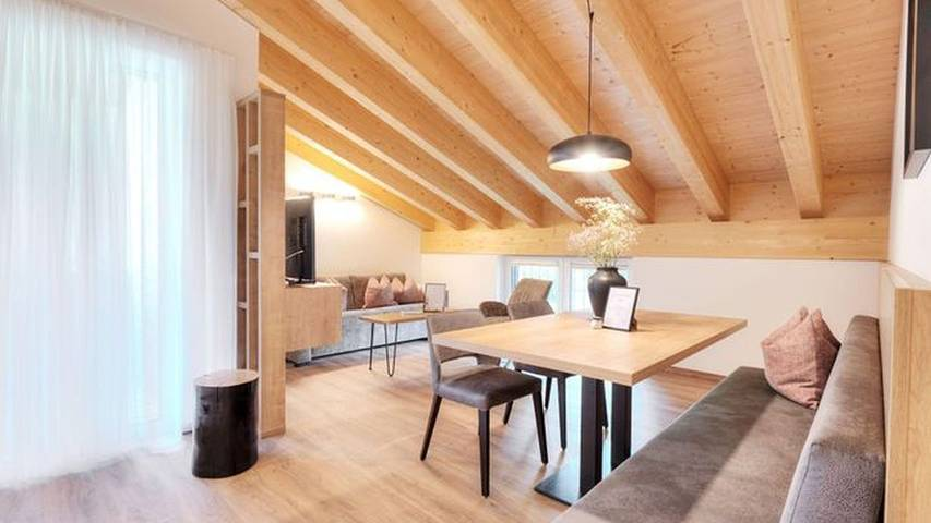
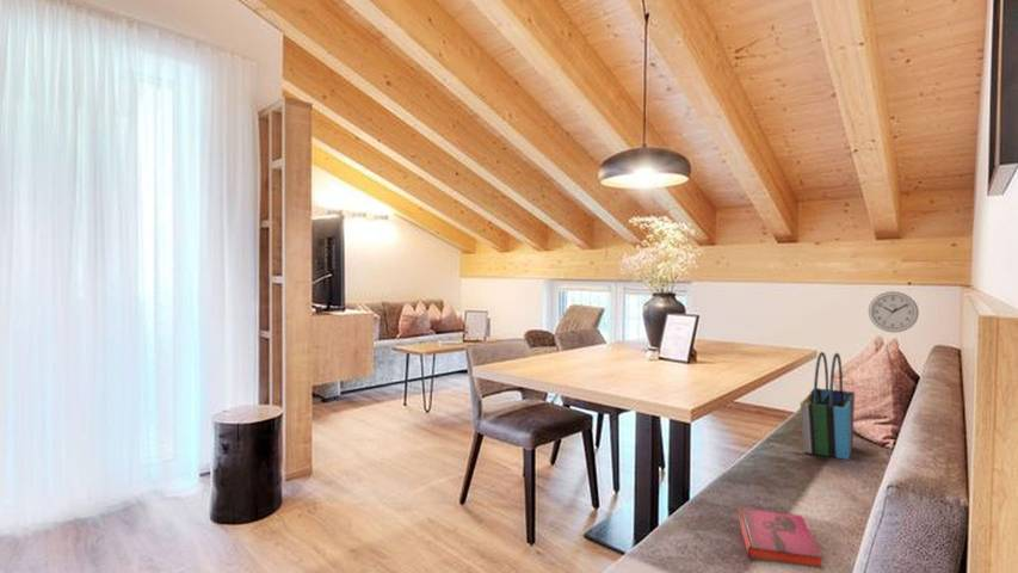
+ wall clock [868,290,920,333]
+ tote bag [800,351,856,461]
+ hardback book [736,507,825,569]
